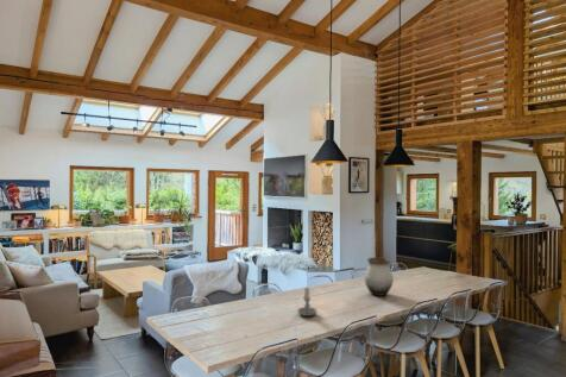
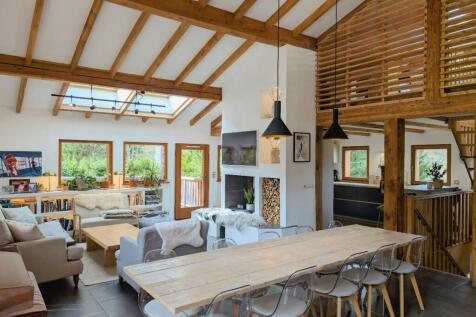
- vase [363,256,395,297]
- candle [296,285,319,318]
